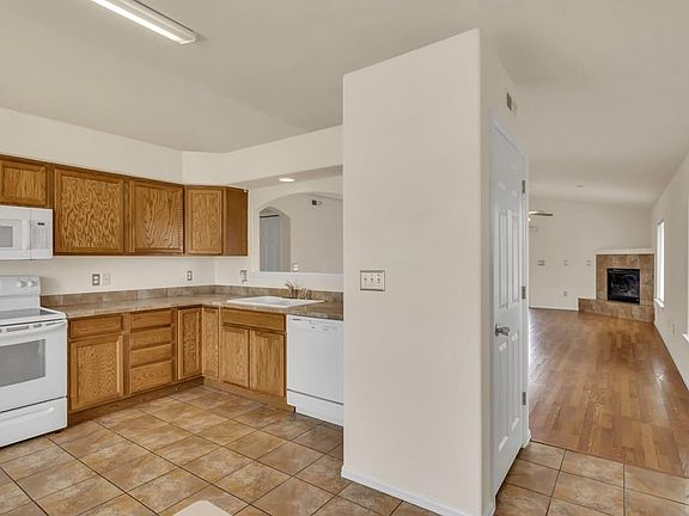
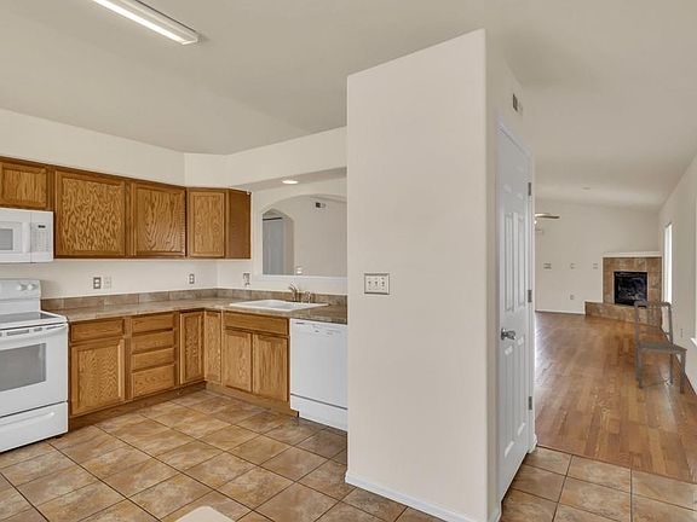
+ dining chair [633,300,689,395]
